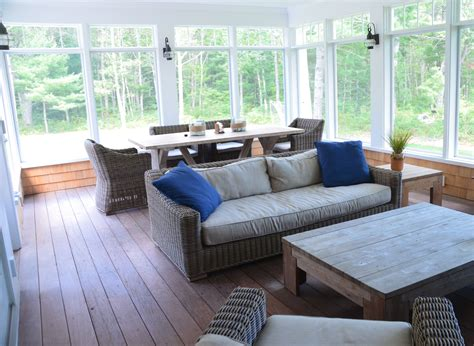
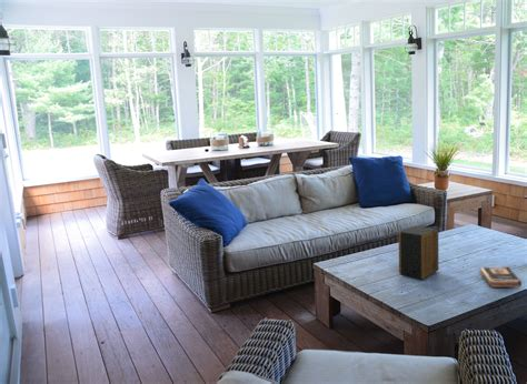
+ speaker [397,225,439,280]
+ book [479,265,523,289]
